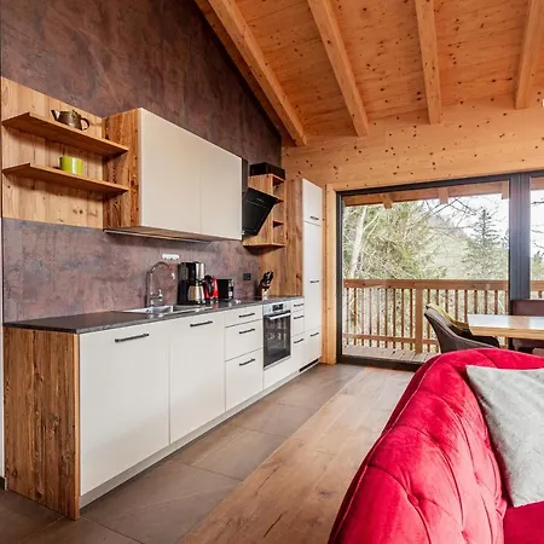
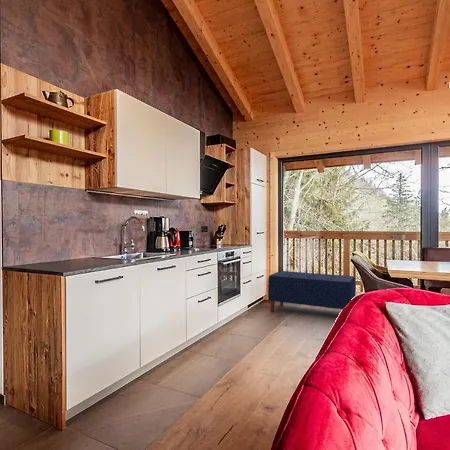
+ bench [267,270,357,313]
